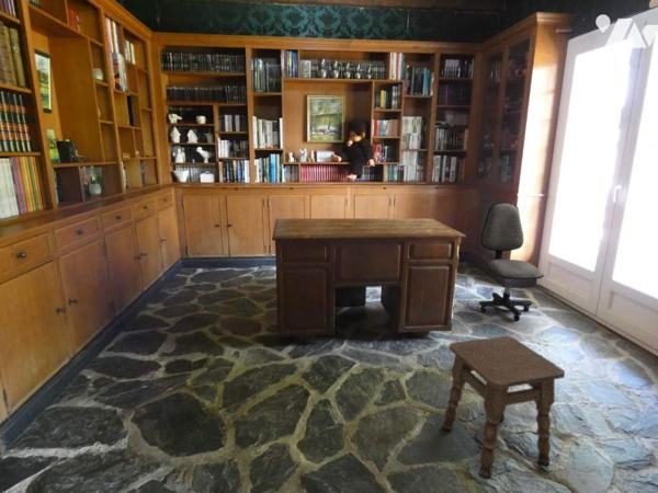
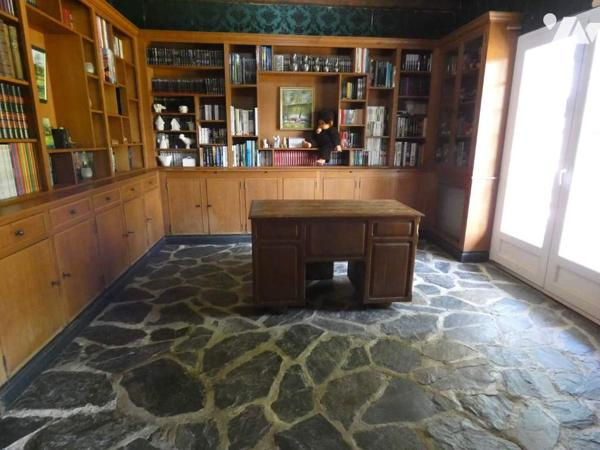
- office chair [478,202,545,322]
- side table [442,335,566,480]
